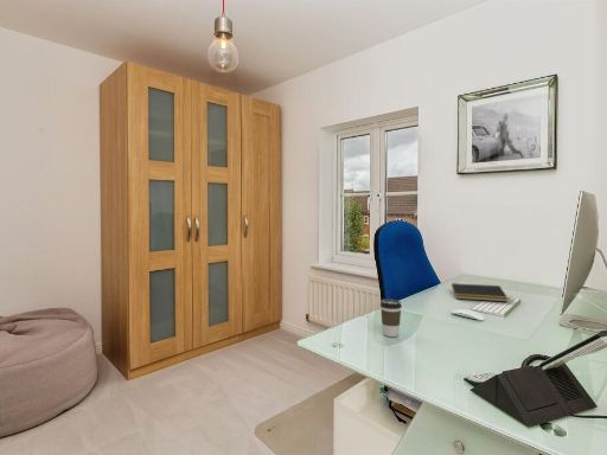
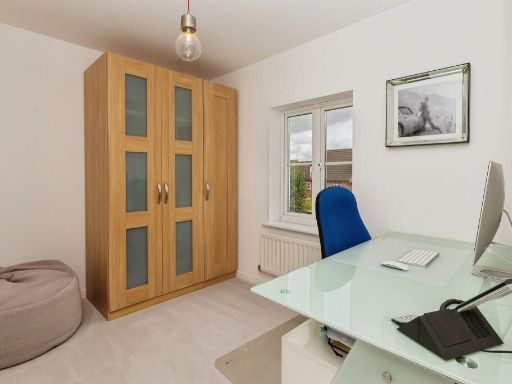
- coffee cup [379,299,403,338]
- notepad [449,282,510,303]
